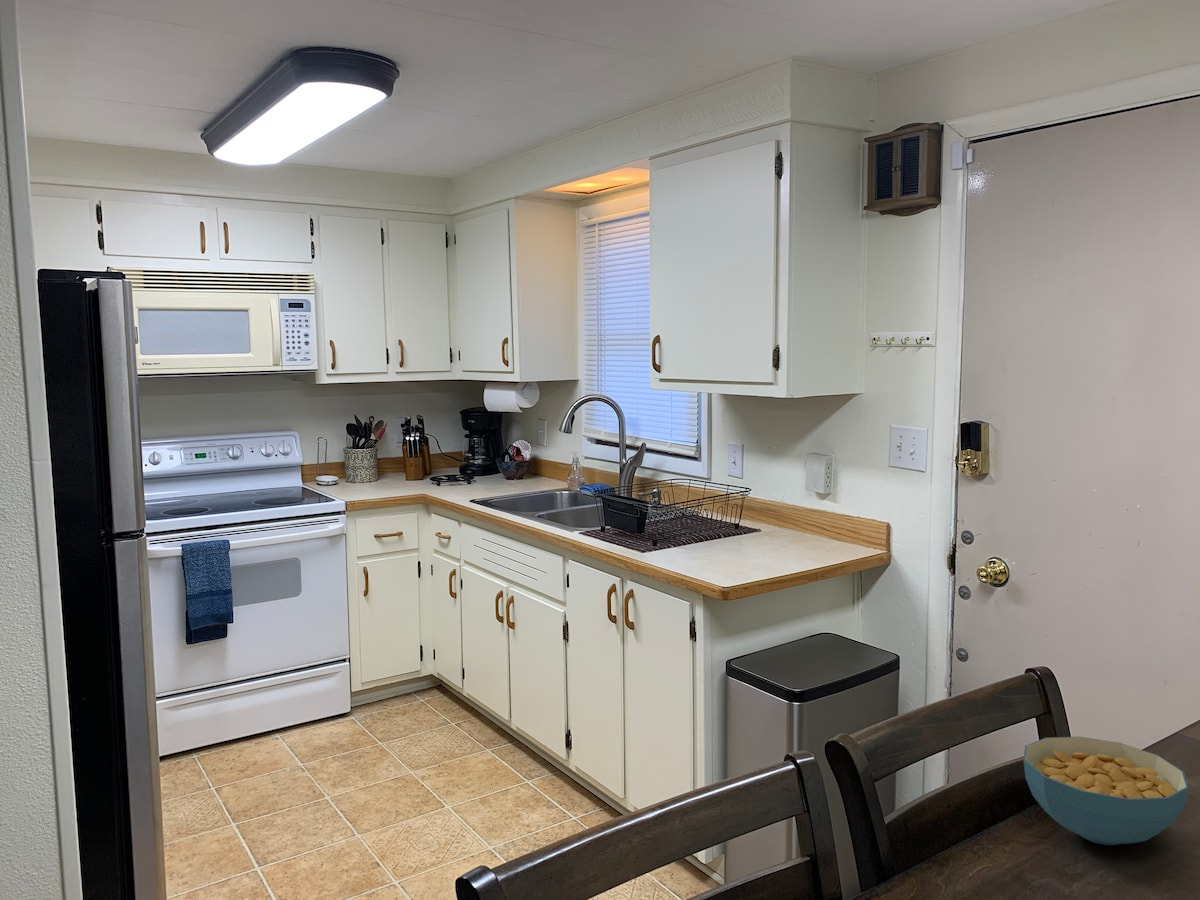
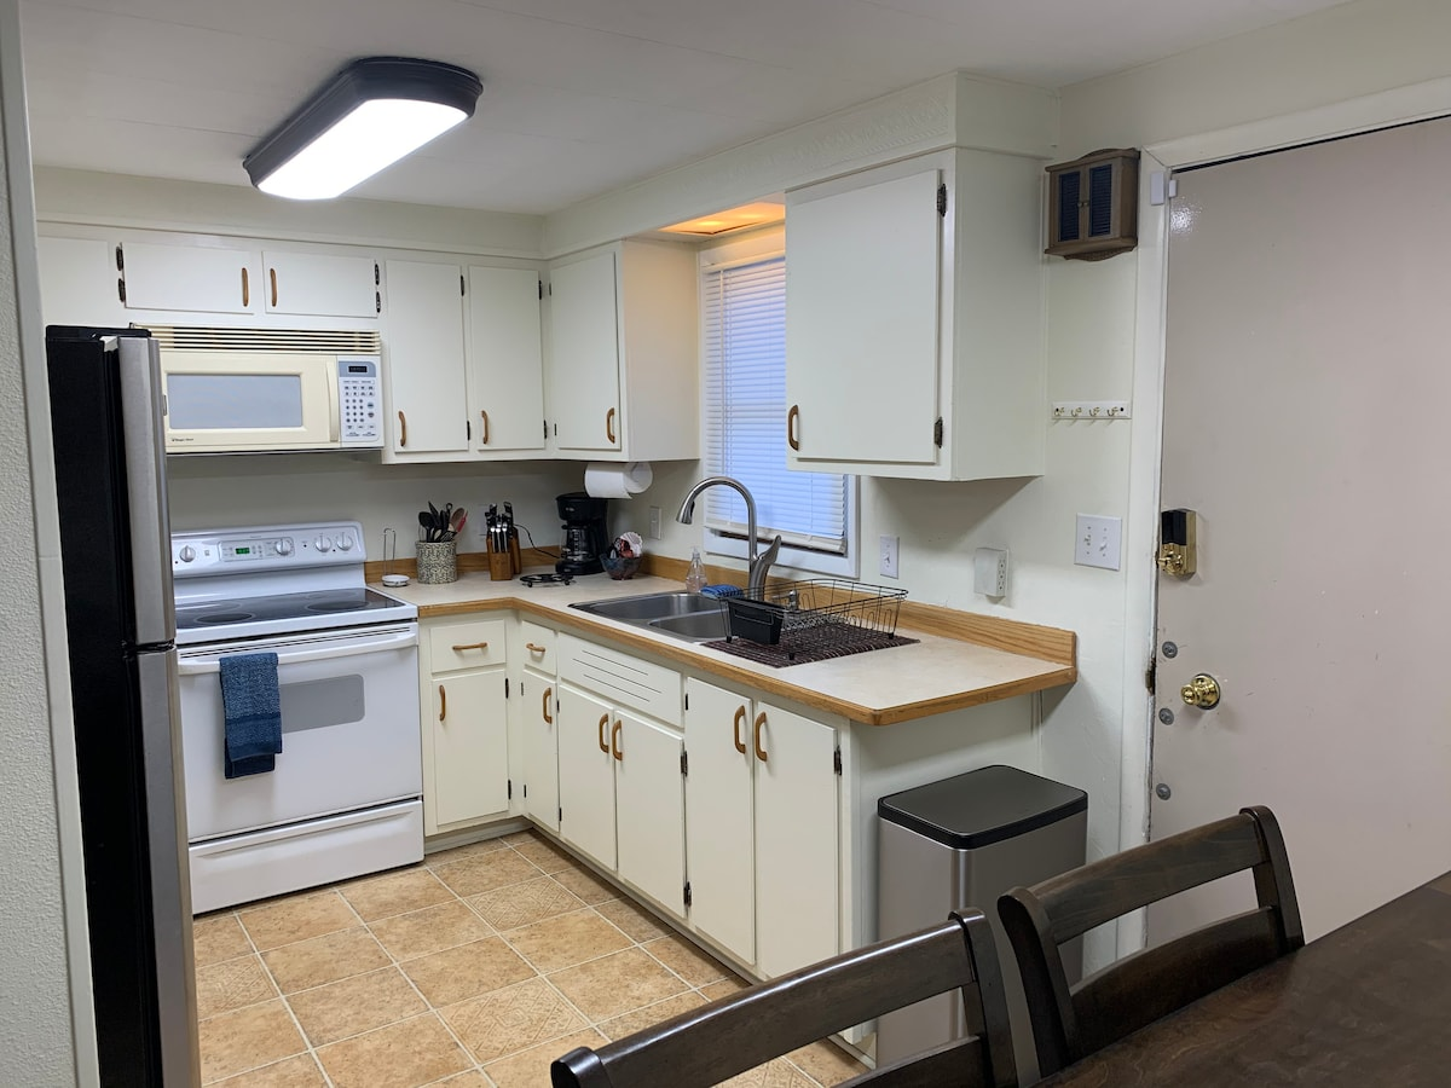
- cereal bowl [1023,736,1190,846]
